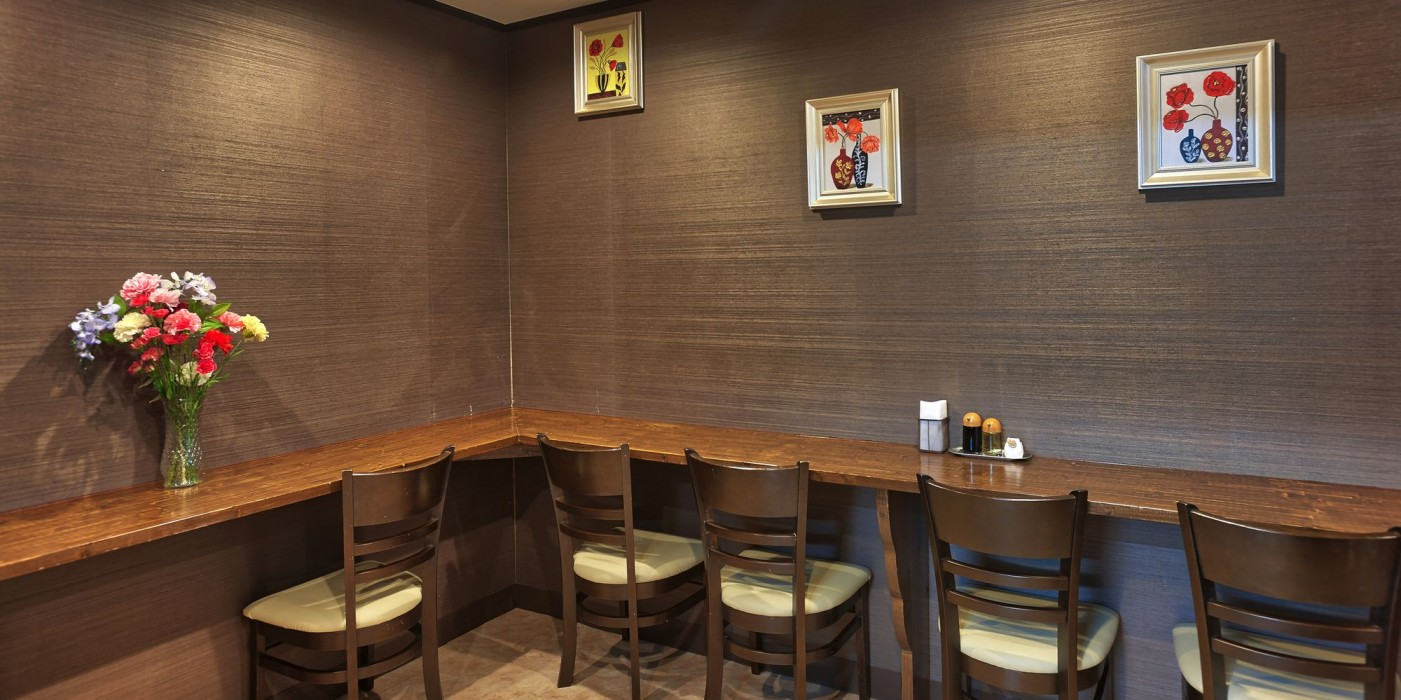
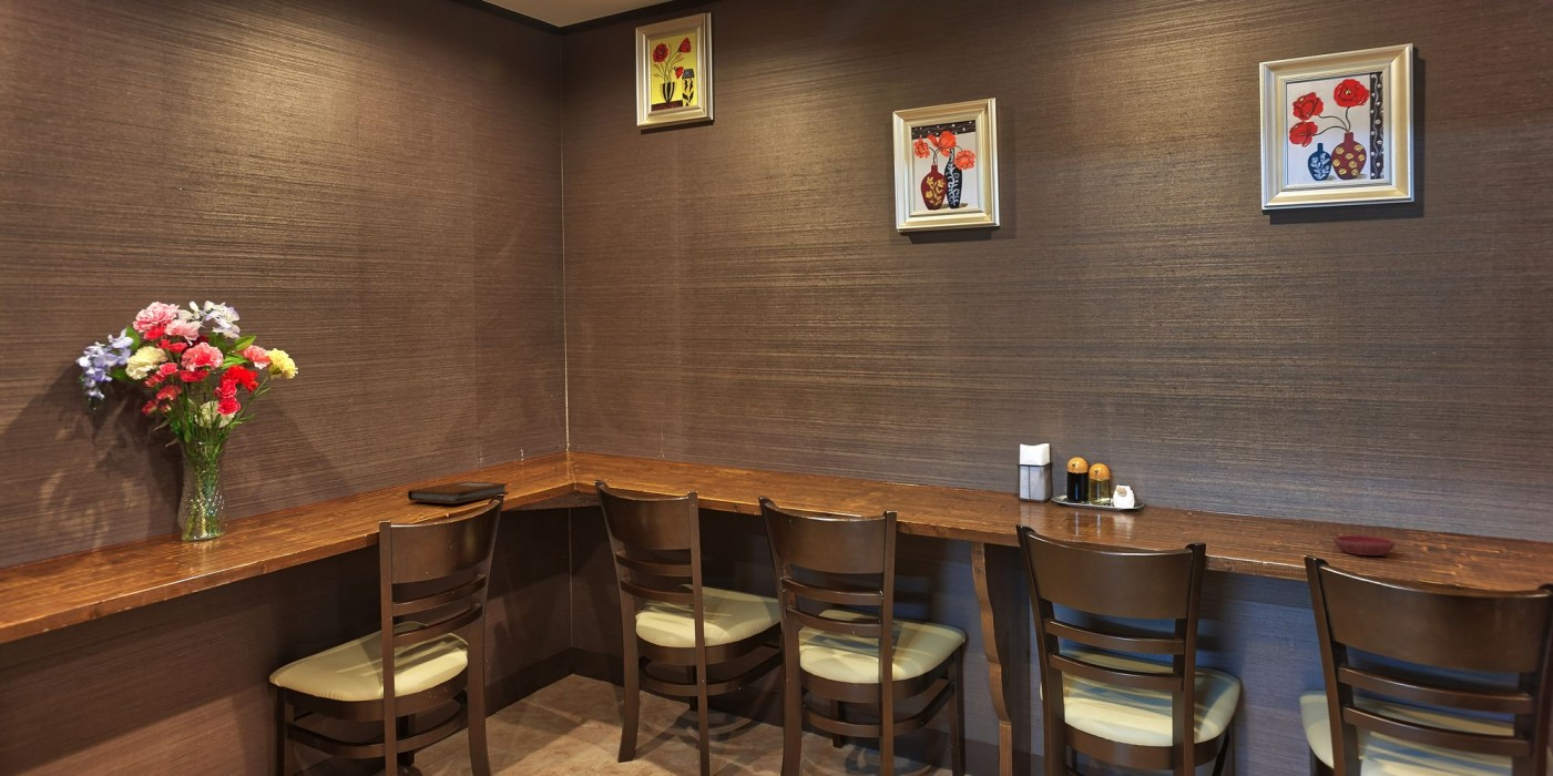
+ notebook [407,480,510,504]
+ saucer [1332,534,1397,557]
